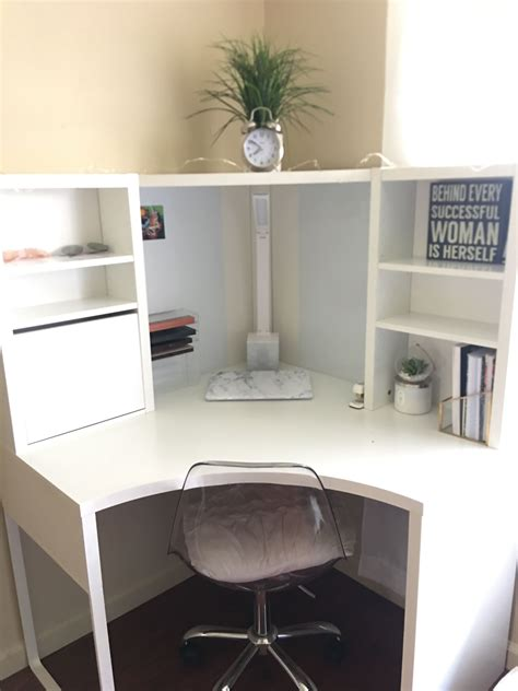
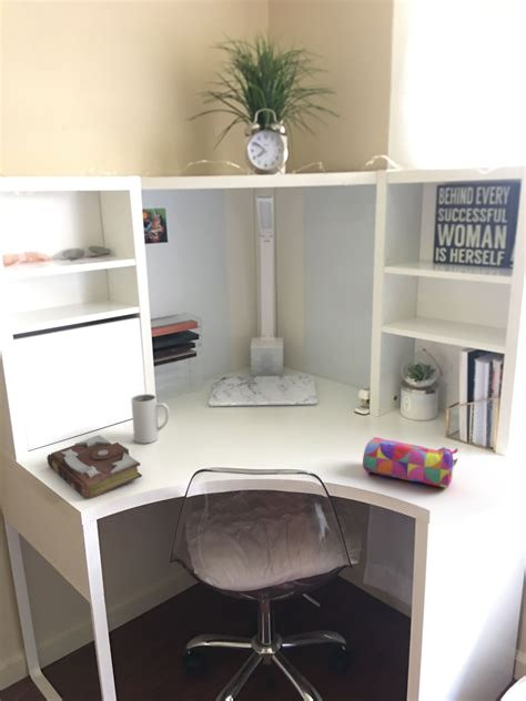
+ book [45,434,143,500]
+ mug [130,393,170,445]
+ pencil case [362,436,459,489]
